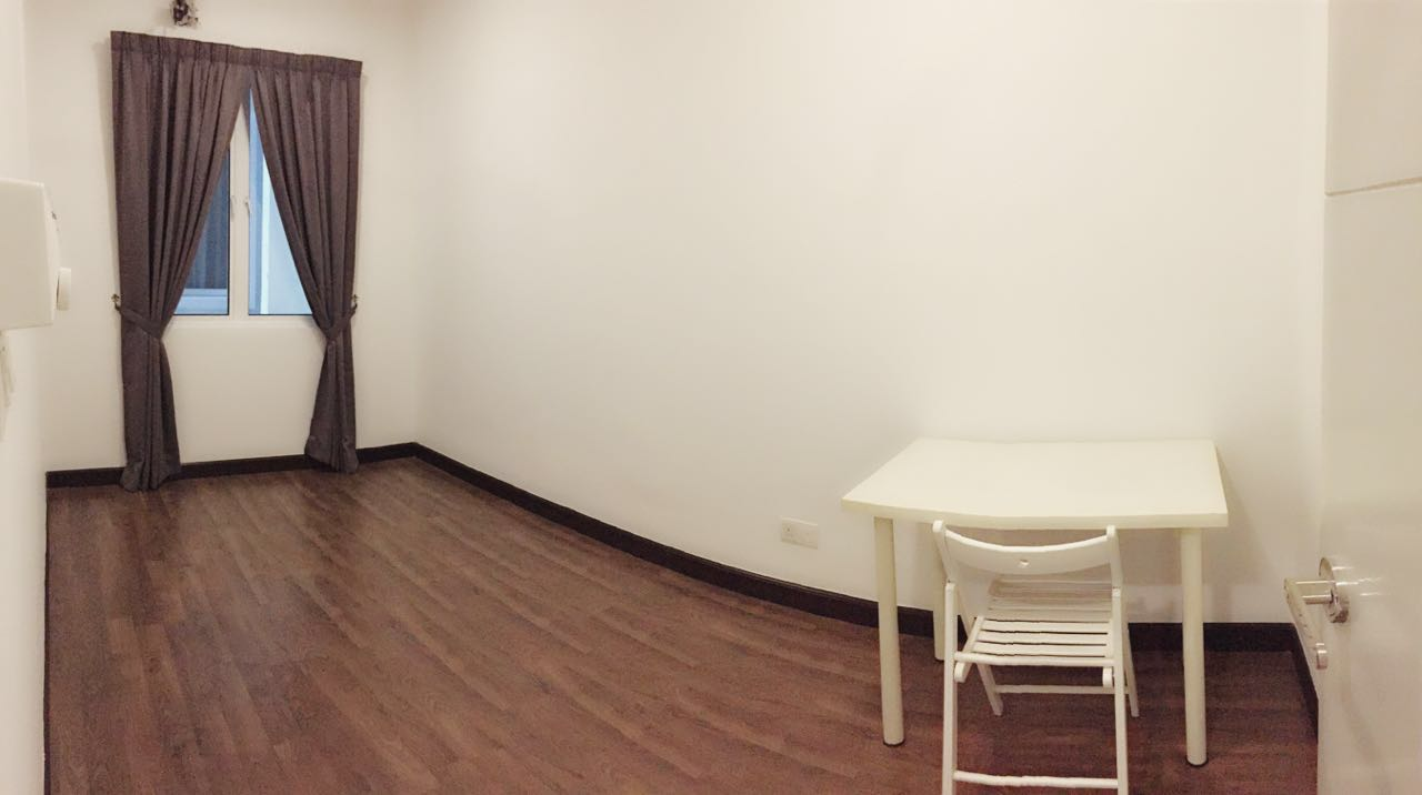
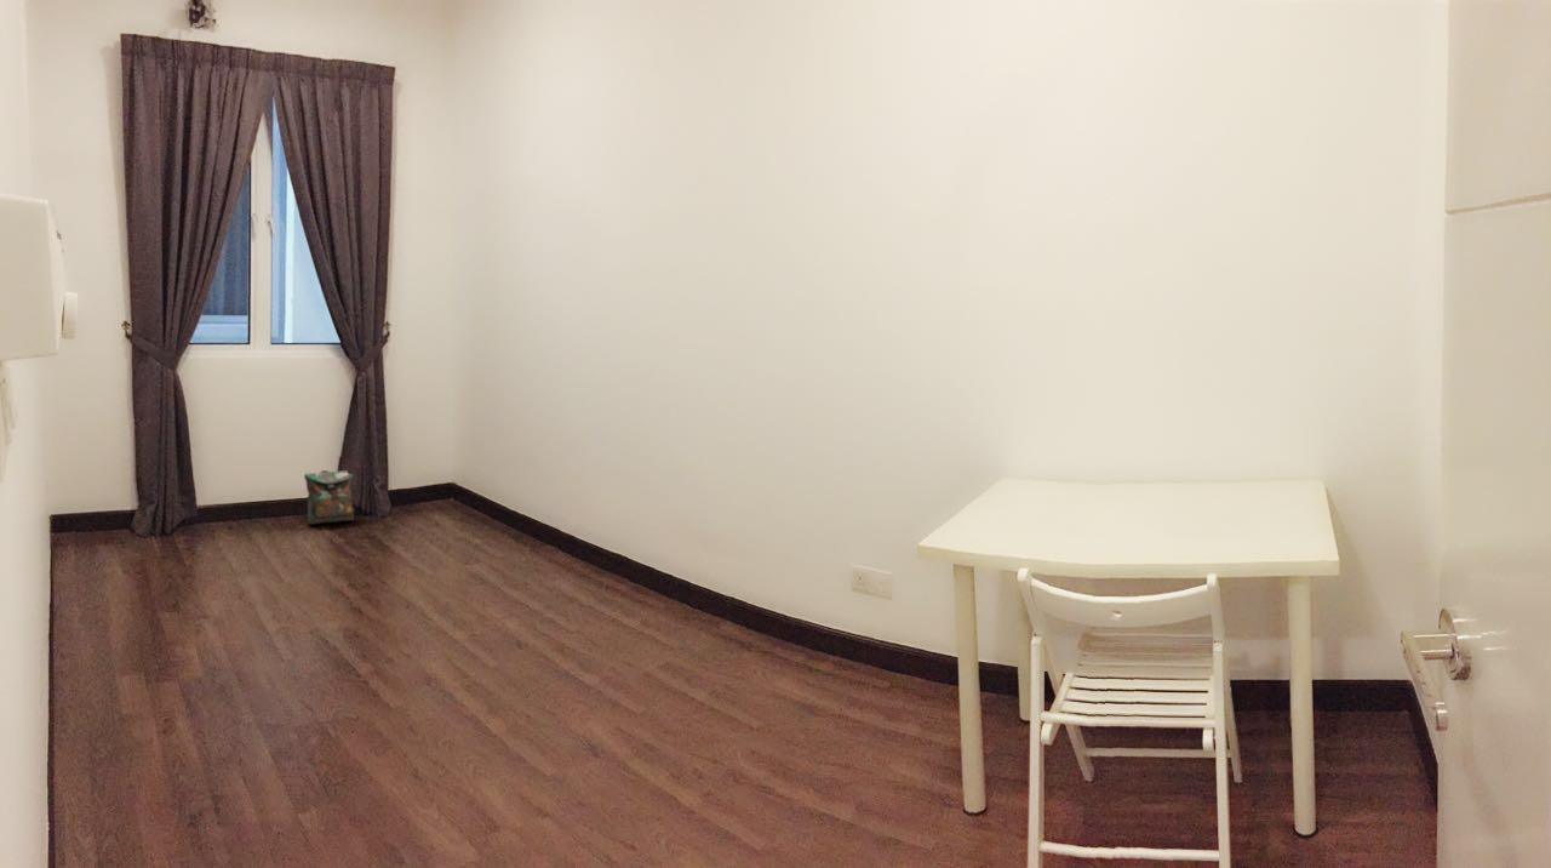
+ backpack [303,469,356,525]
